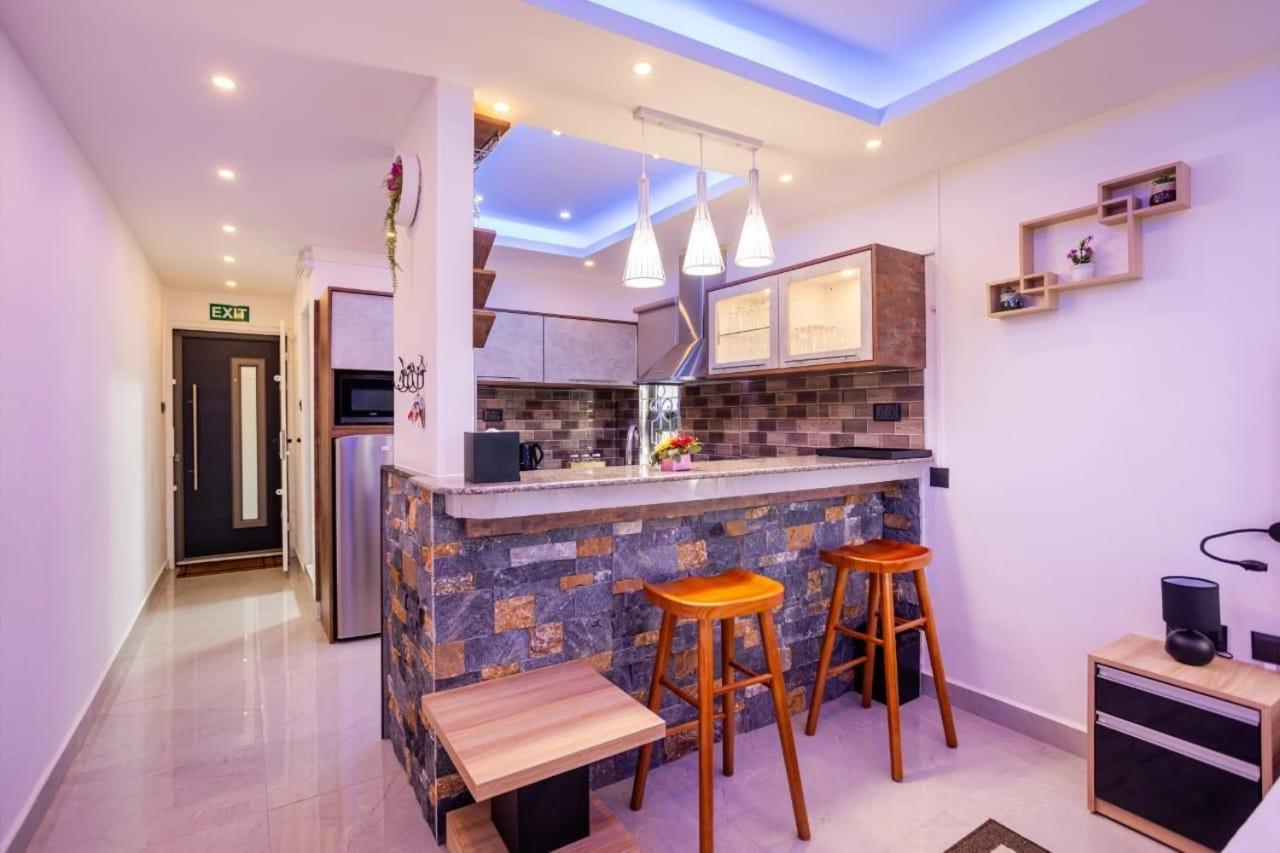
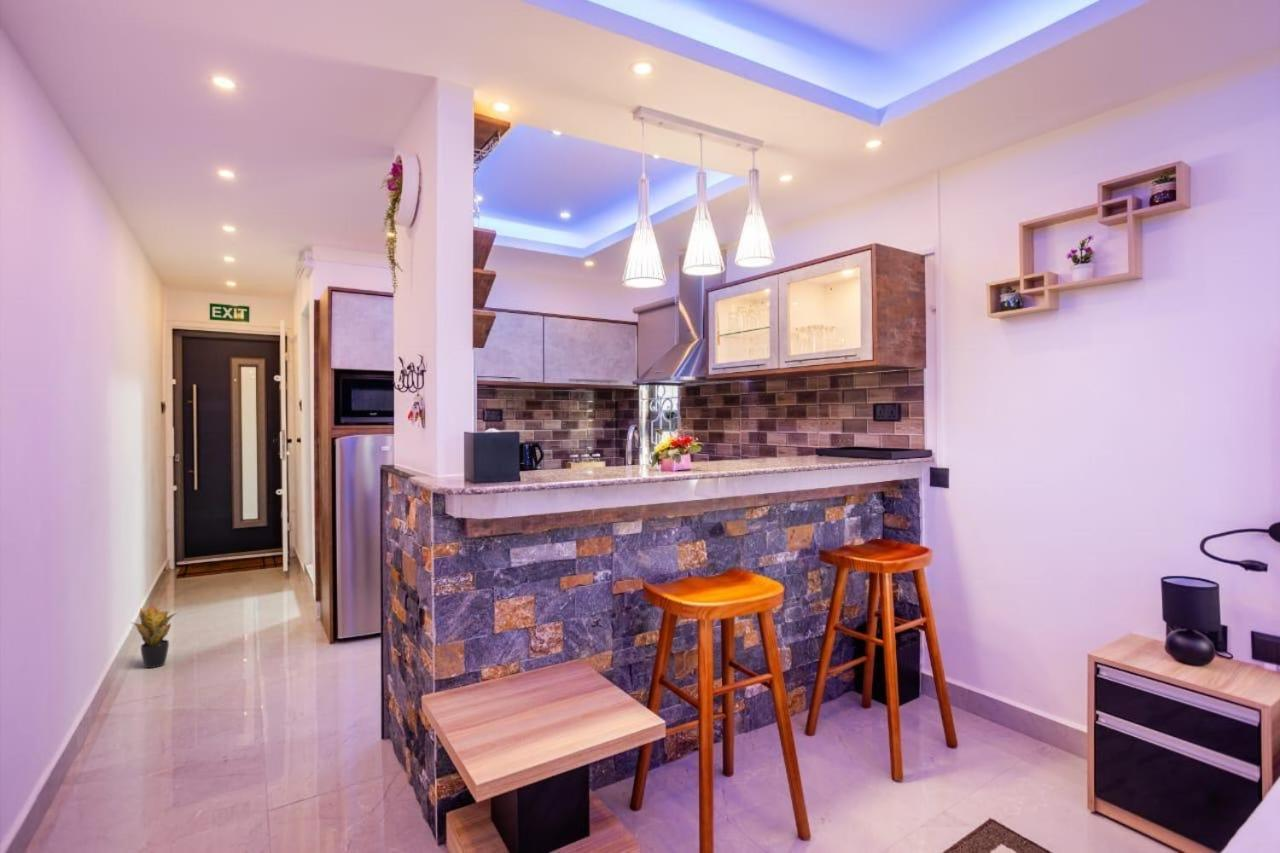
+ potted plant [129,604,182,669]
